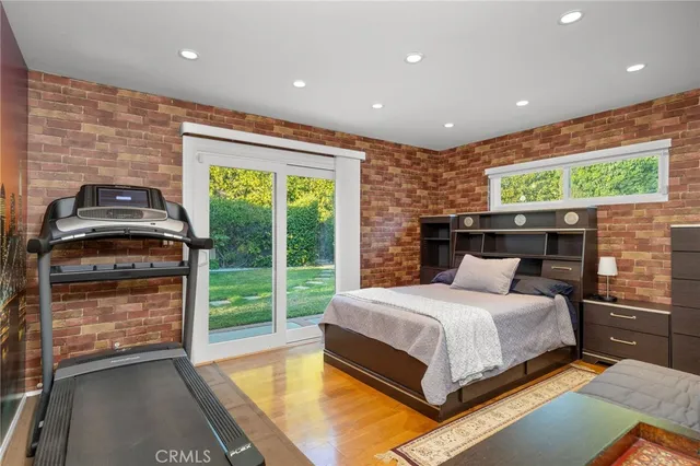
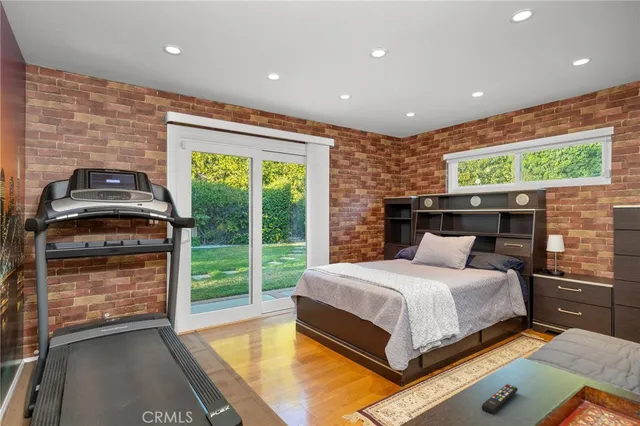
+ remote control [481,383,519,415]
